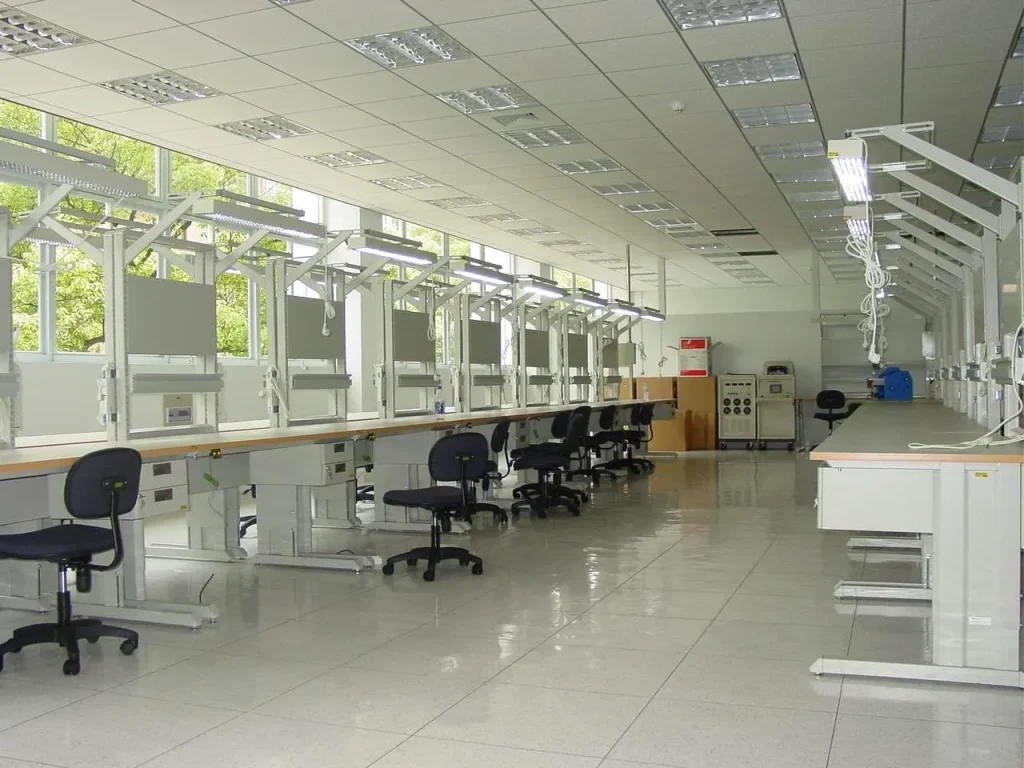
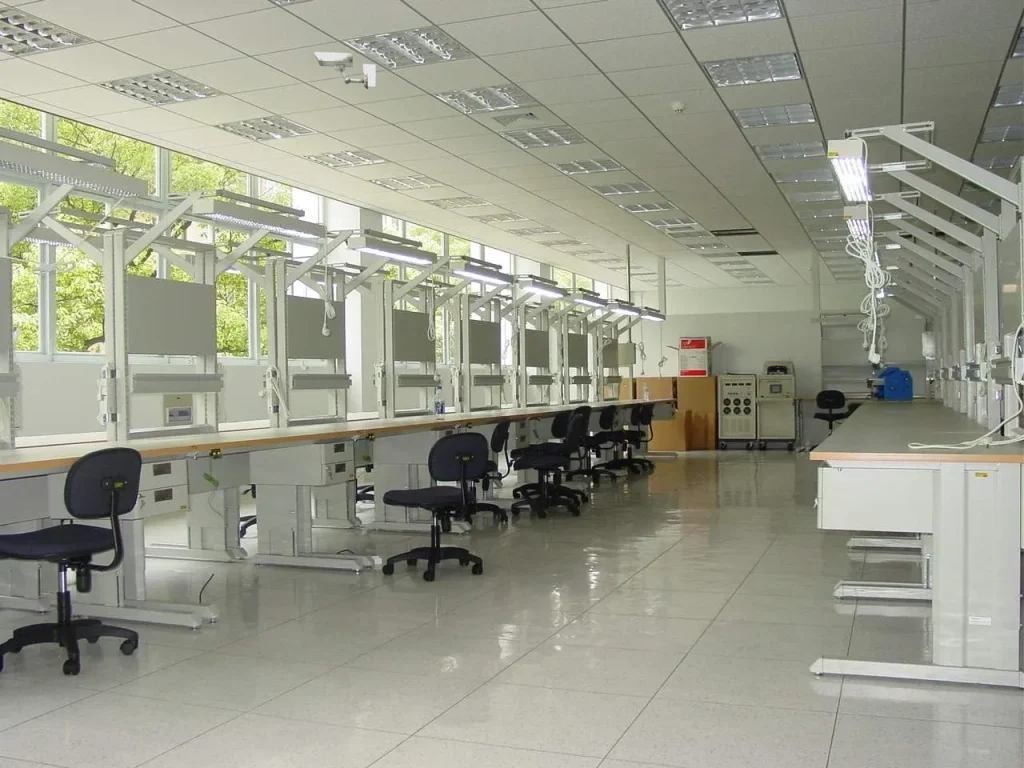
+ security camera [313,51,377,90]
